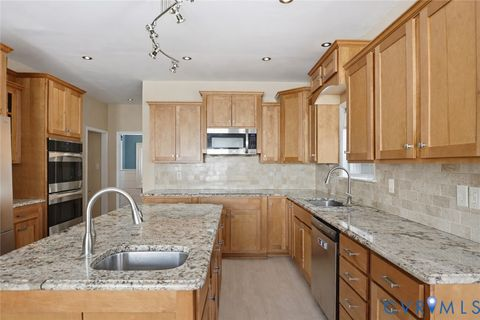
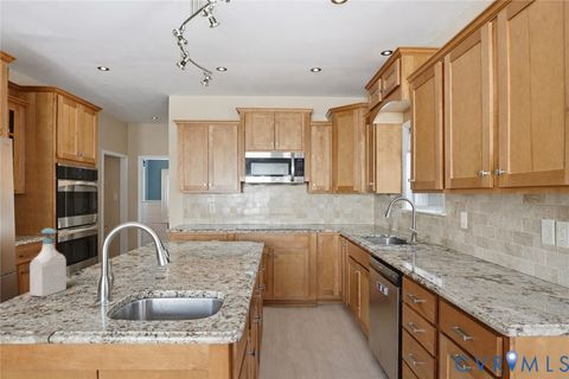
+ soap bottle [28,227,68,298]
